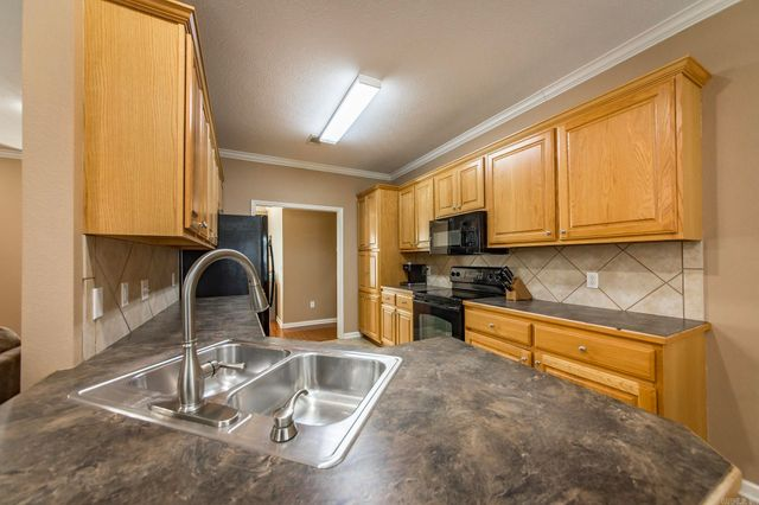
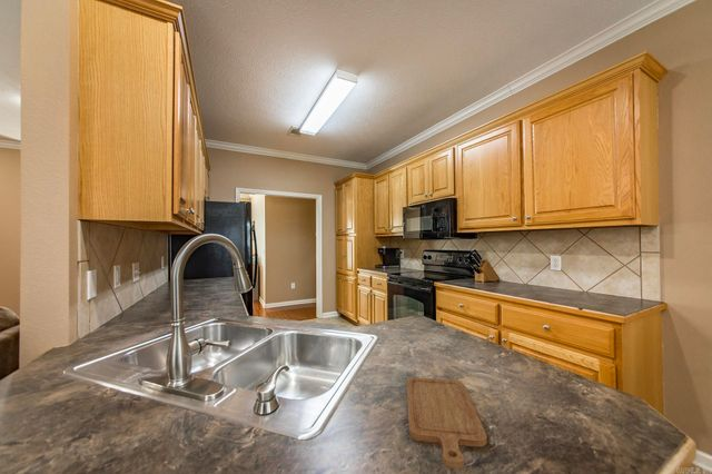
+ chopping board [406,377,488,470]
